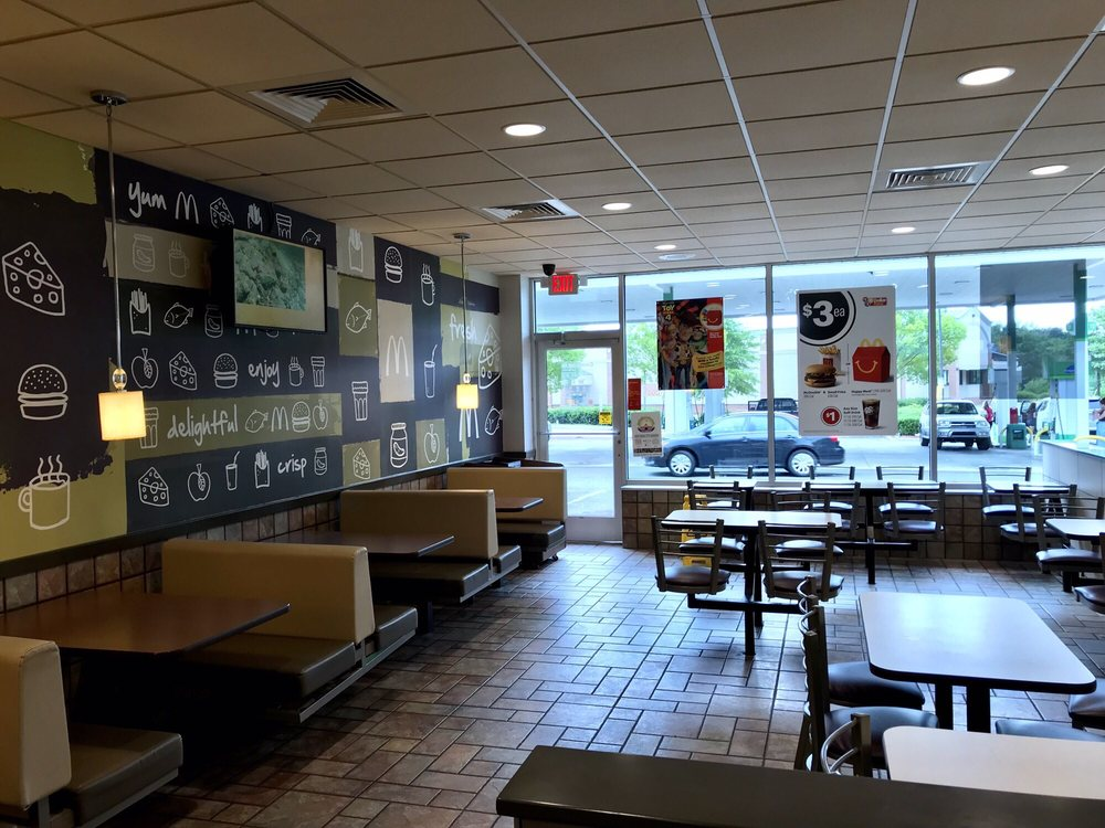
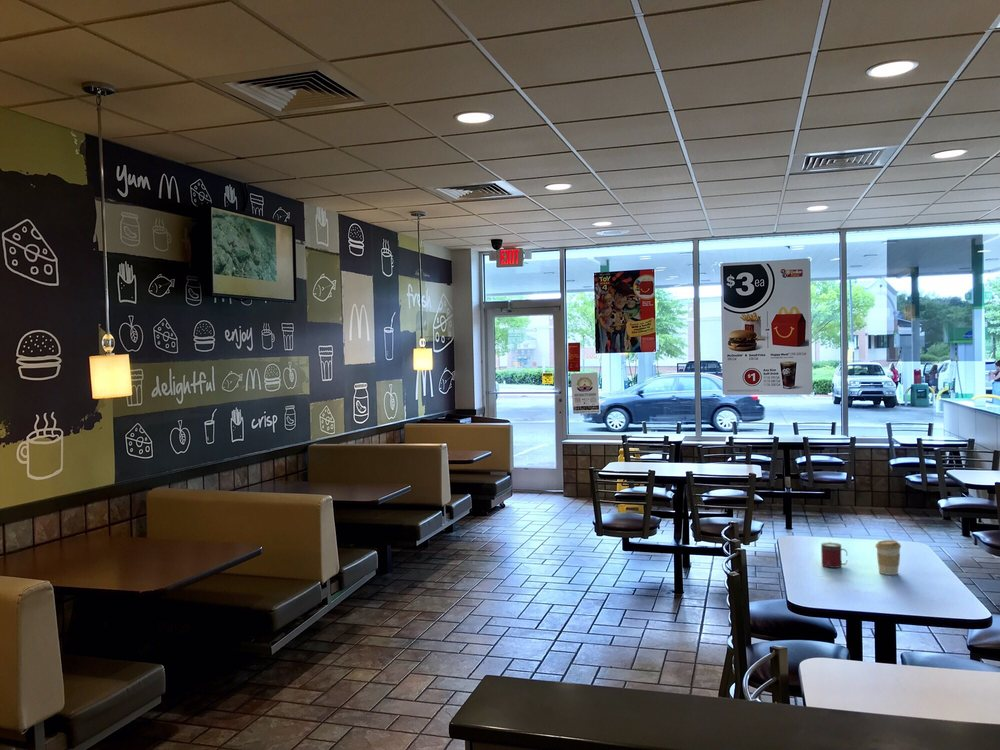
+ coffee cup [874,539,902,576]
+ beverage cup [820,541,848,569]
